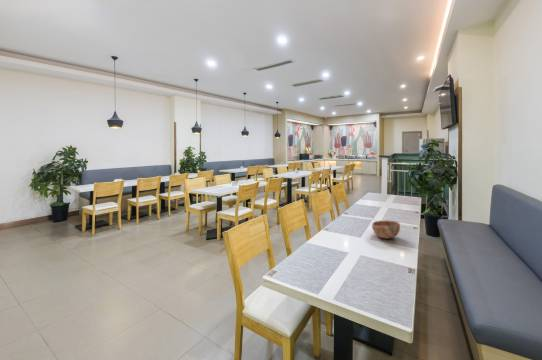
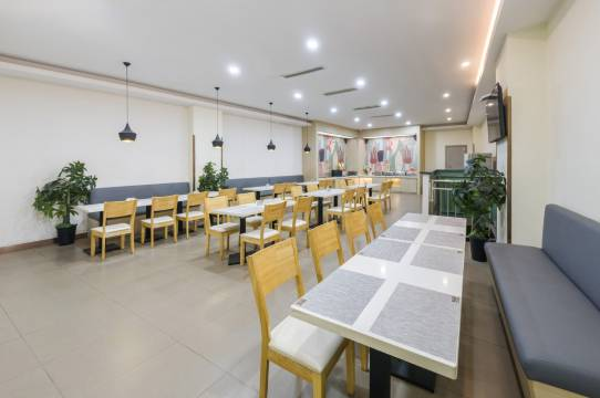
- bowl [371,219,401,239]
